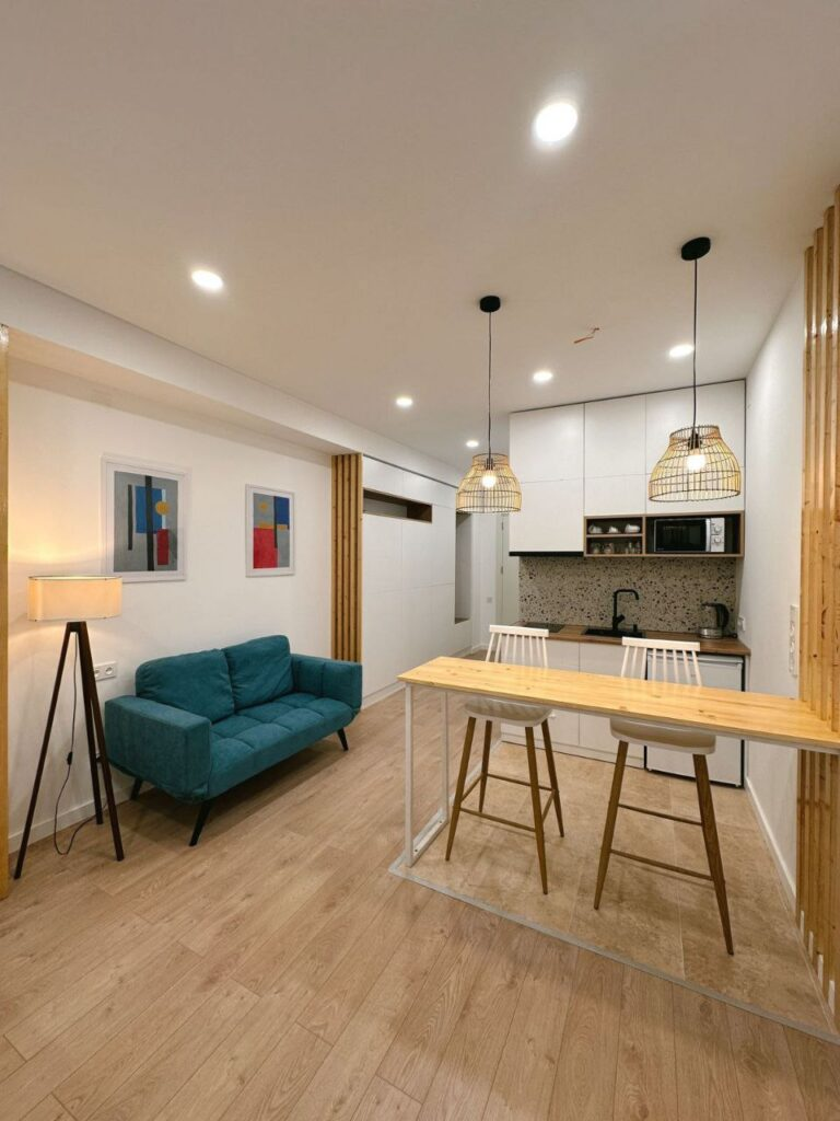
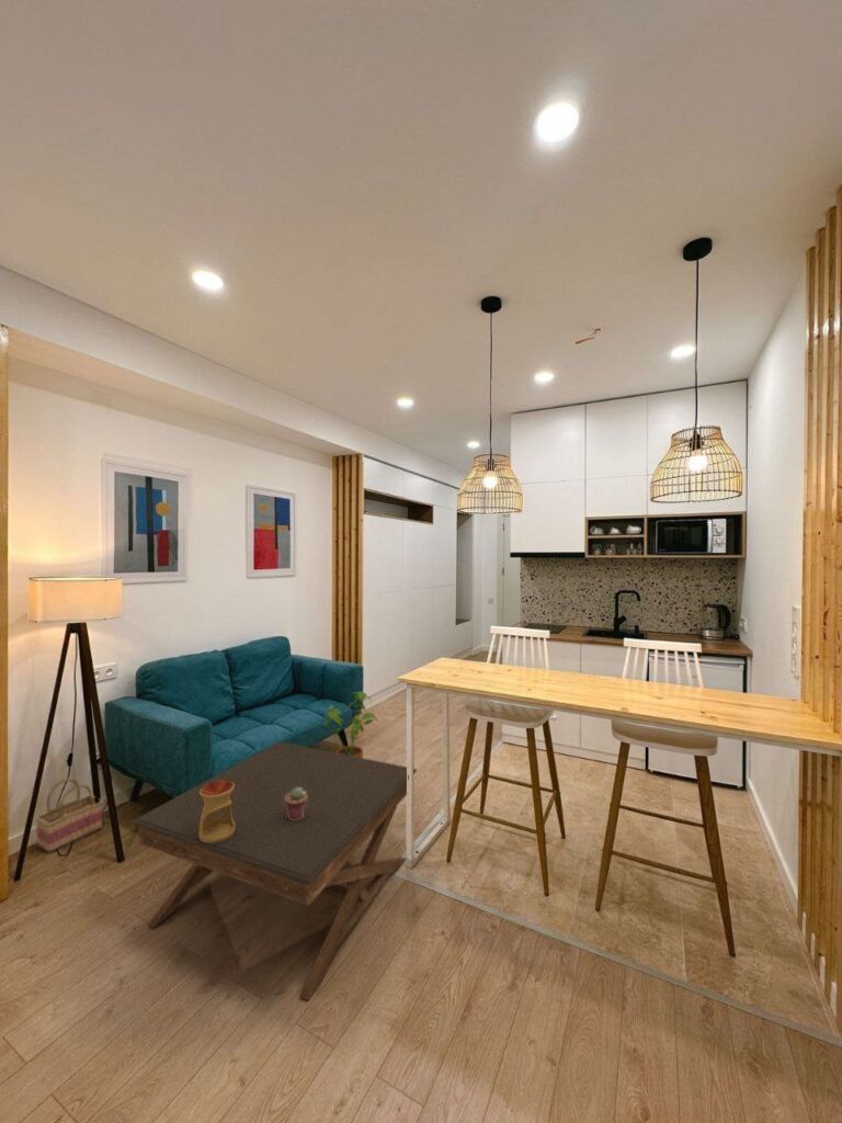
+ coffee table [130,740,418,1001]
+ oil burner [198,781,235,843]
+ house plant [323,691,379,759]
+ potted succulent [285,787,307,820]
+ basket [35,778,104,854]
